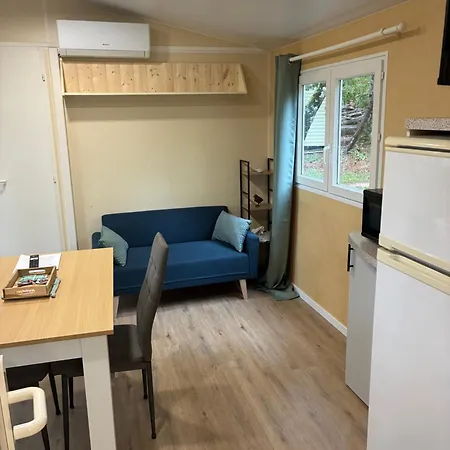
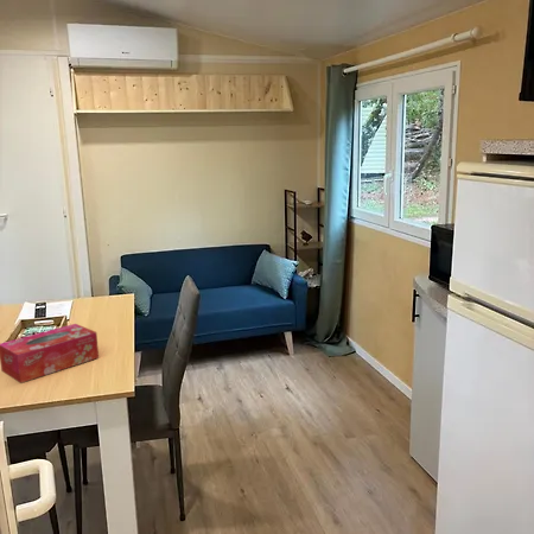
+ tissue box [0,323,100,384]
